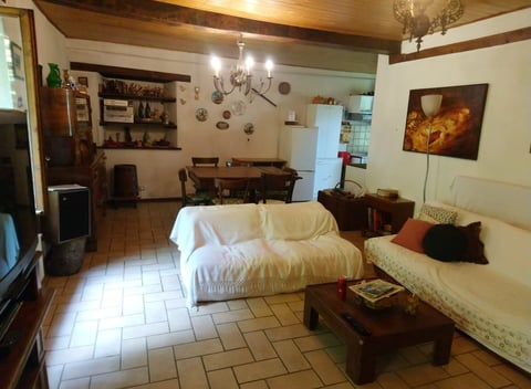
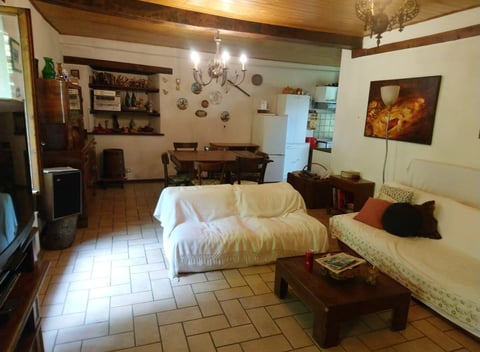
- remote control [340,312,374,338]
